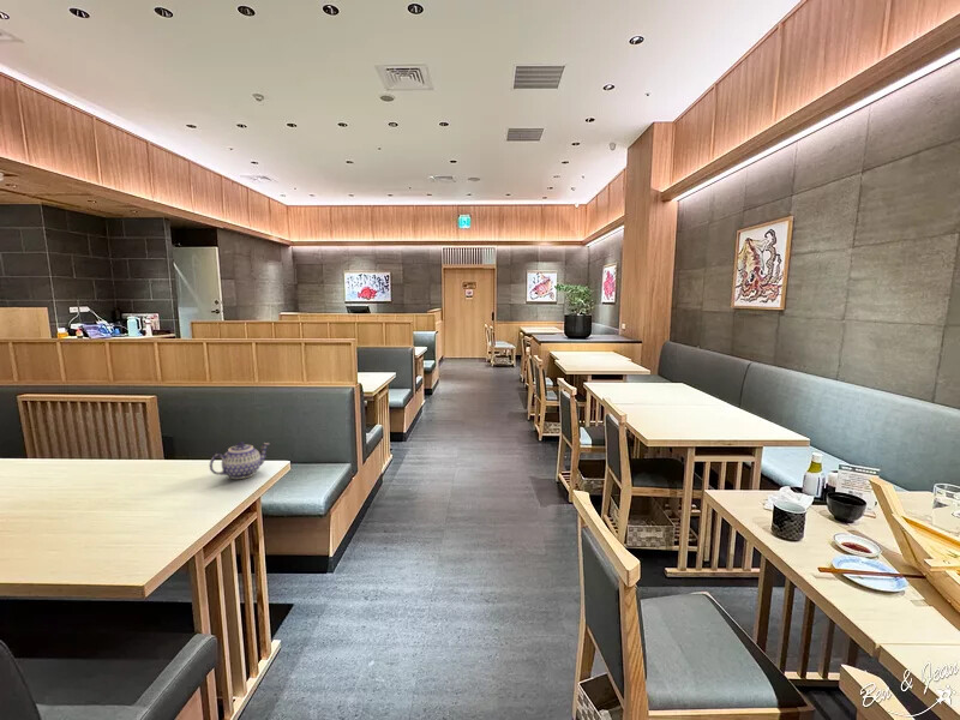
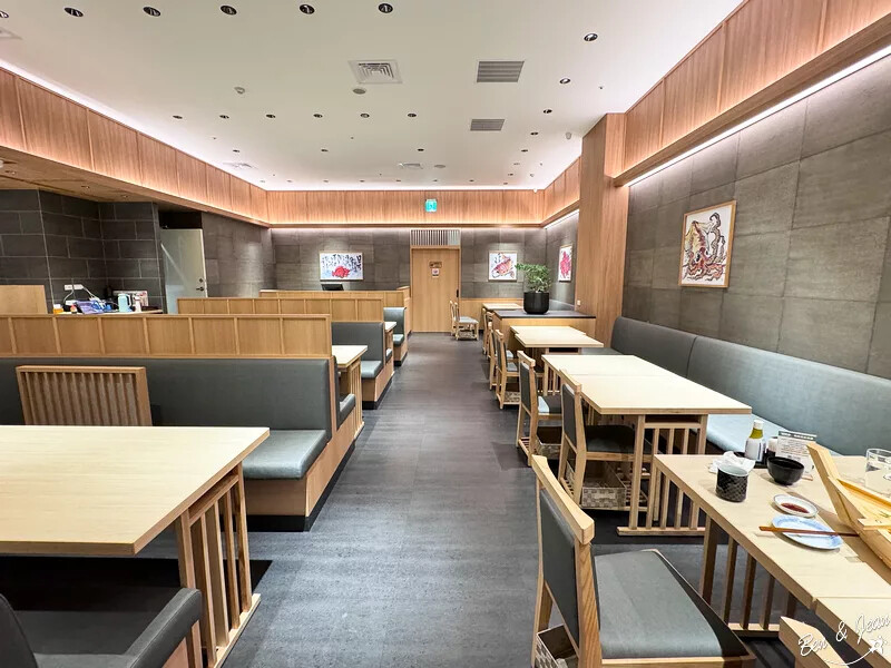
- teapot [209,440,270,480]
